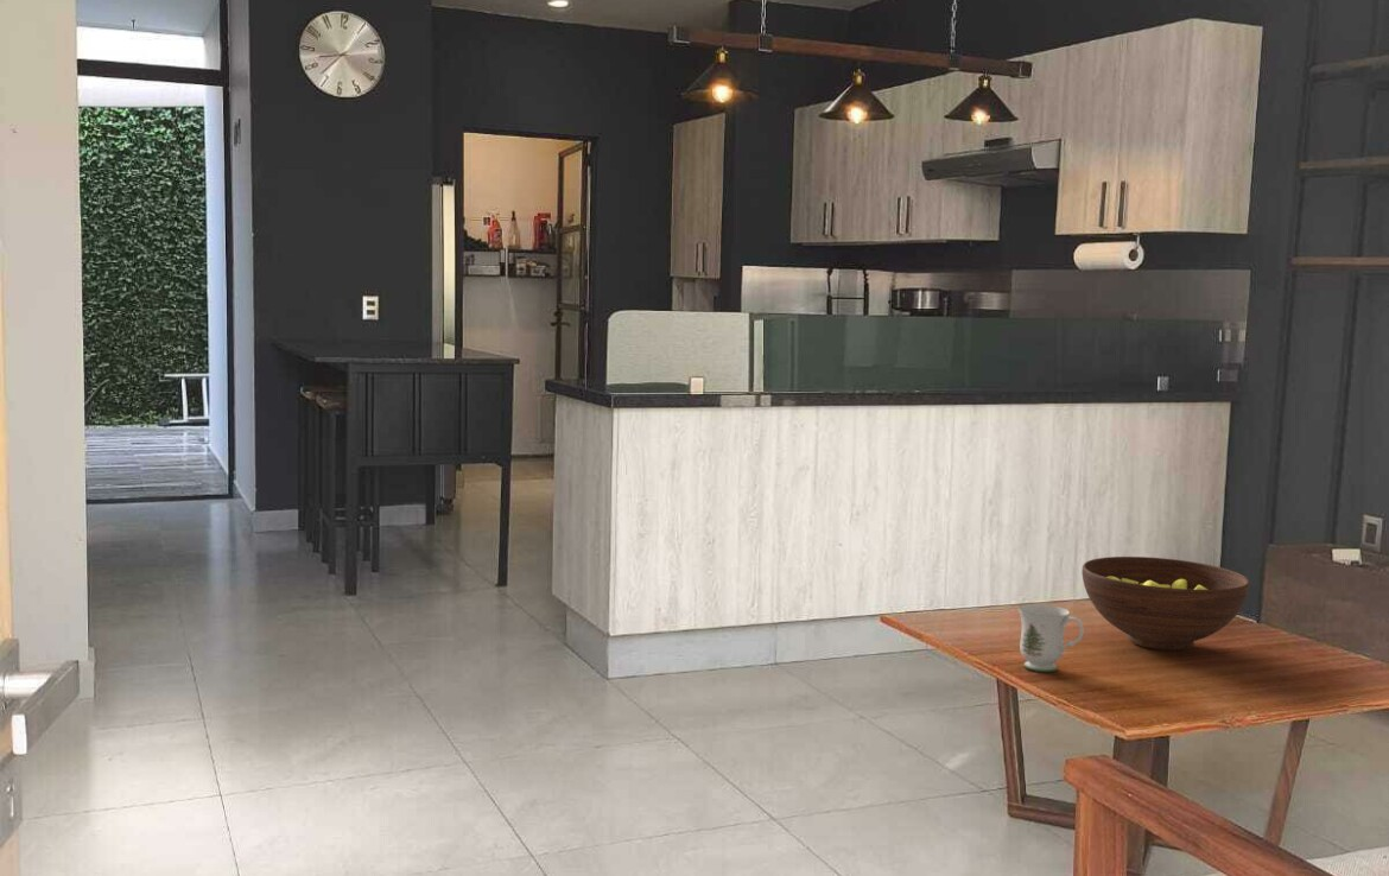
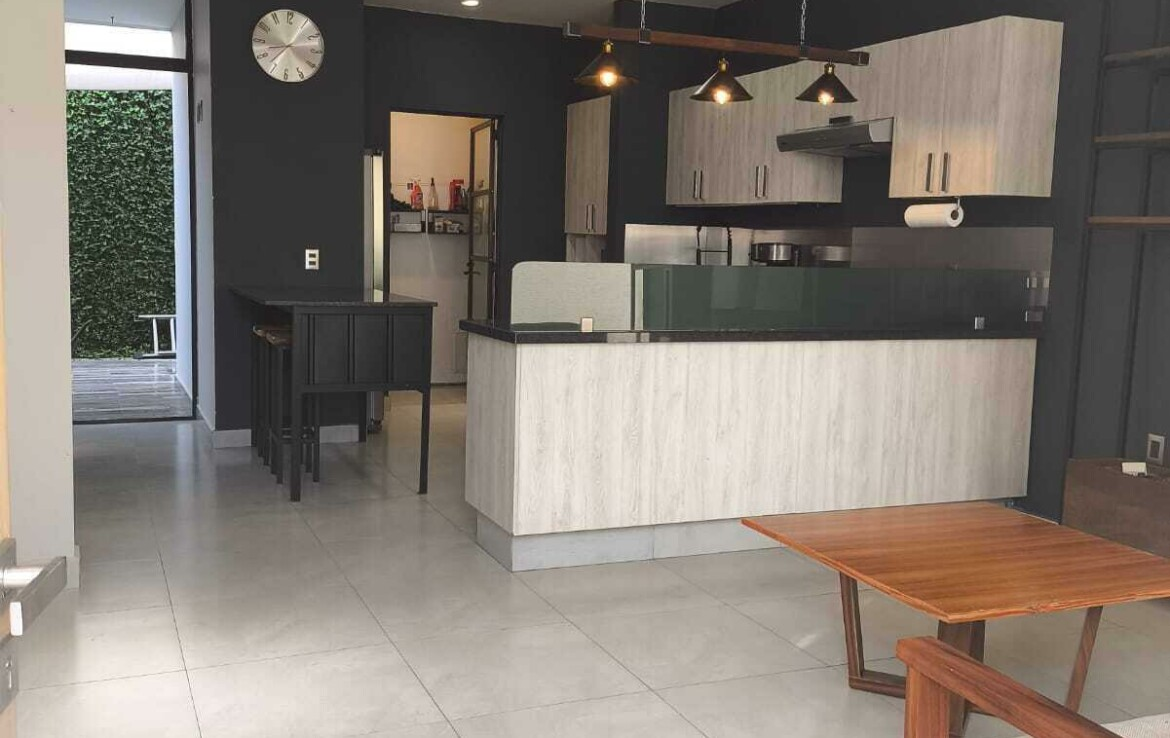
- fruit bowl [1080,556,1251,652]
- mug [1017,603,1085,673]
